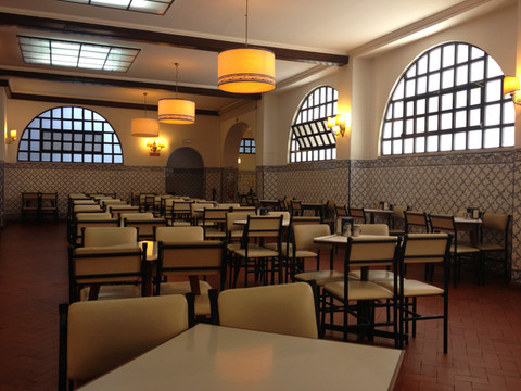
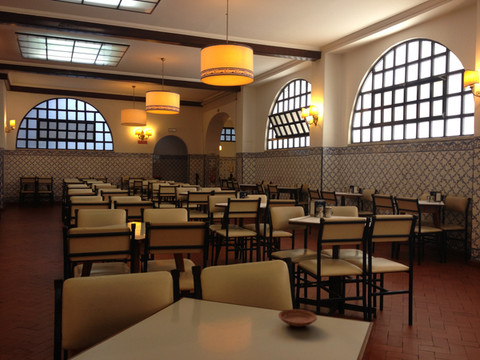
+ plate [278,308,318,328]
